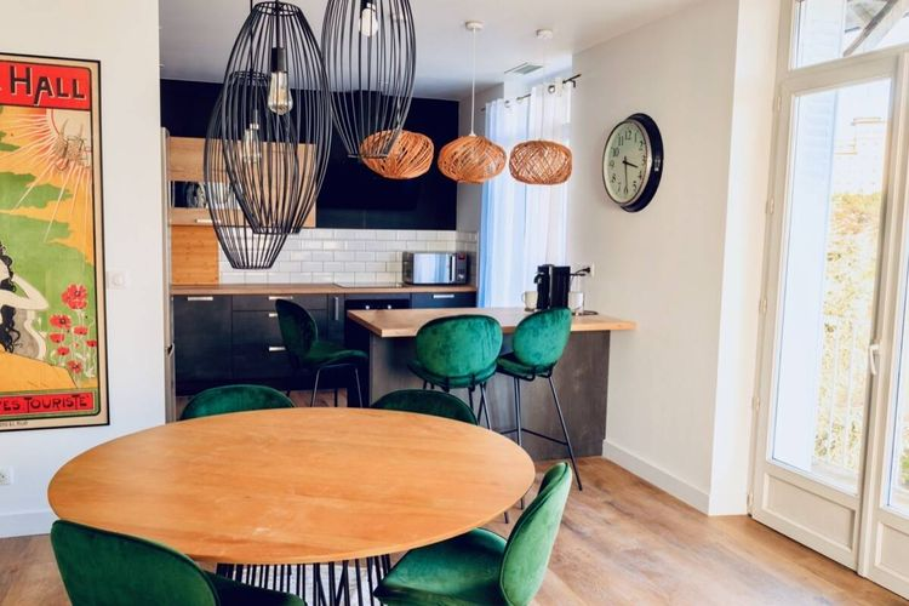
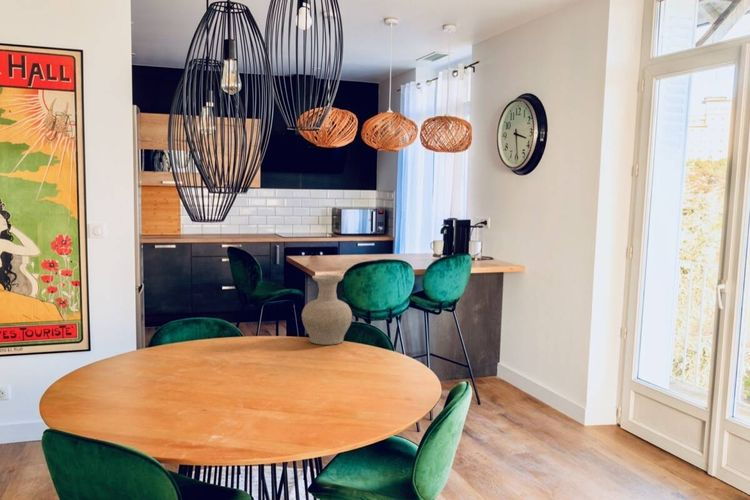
+ vase [301,274,353,346]
